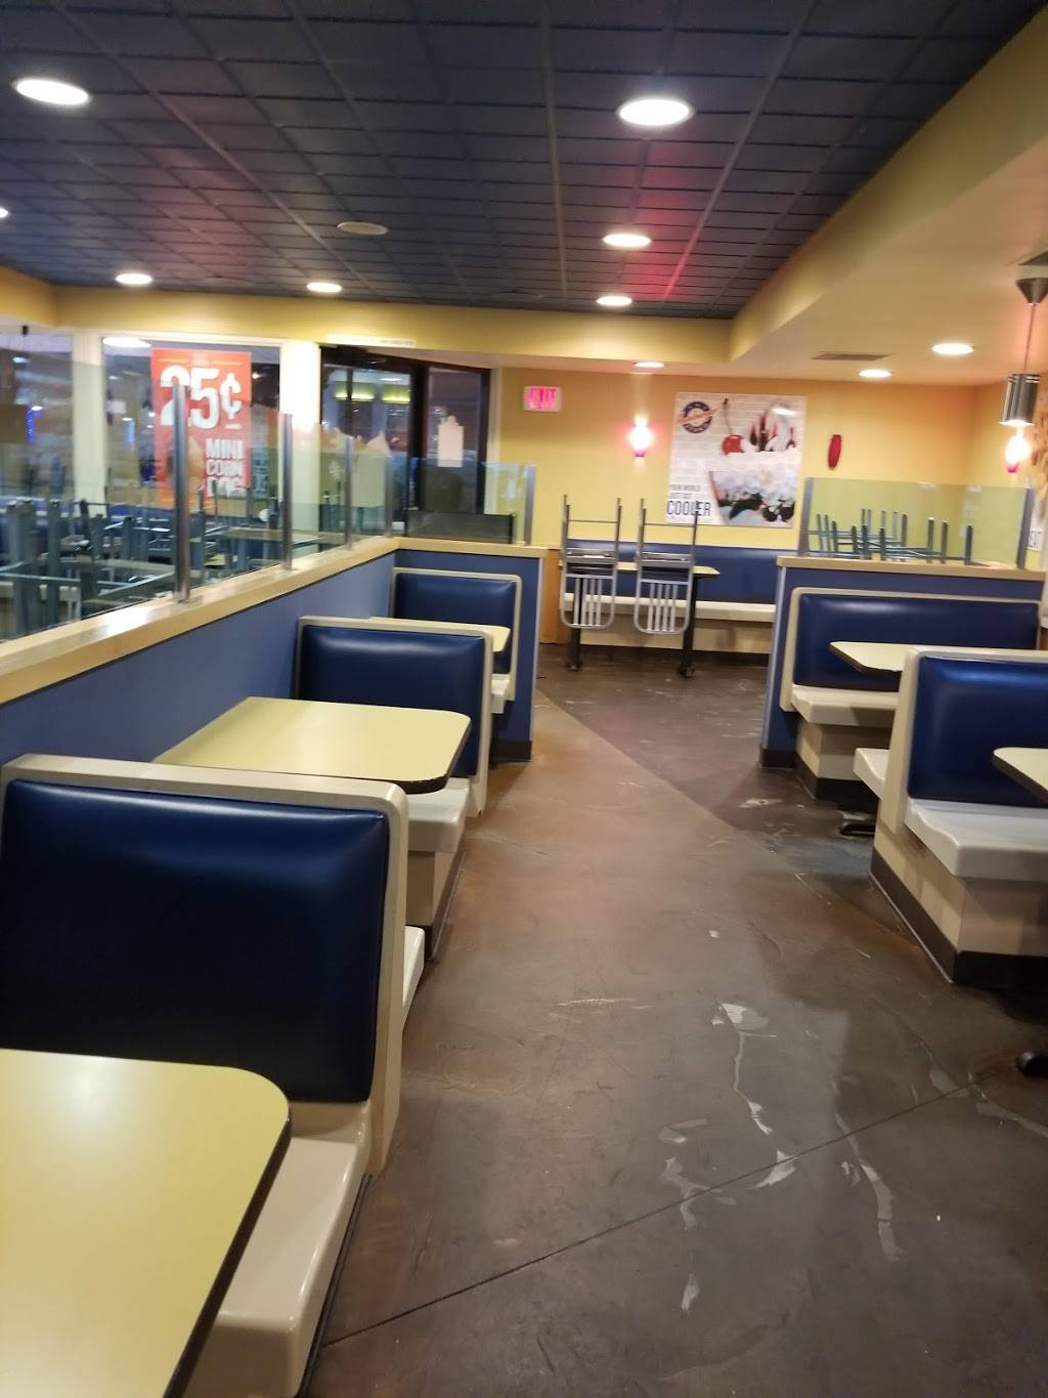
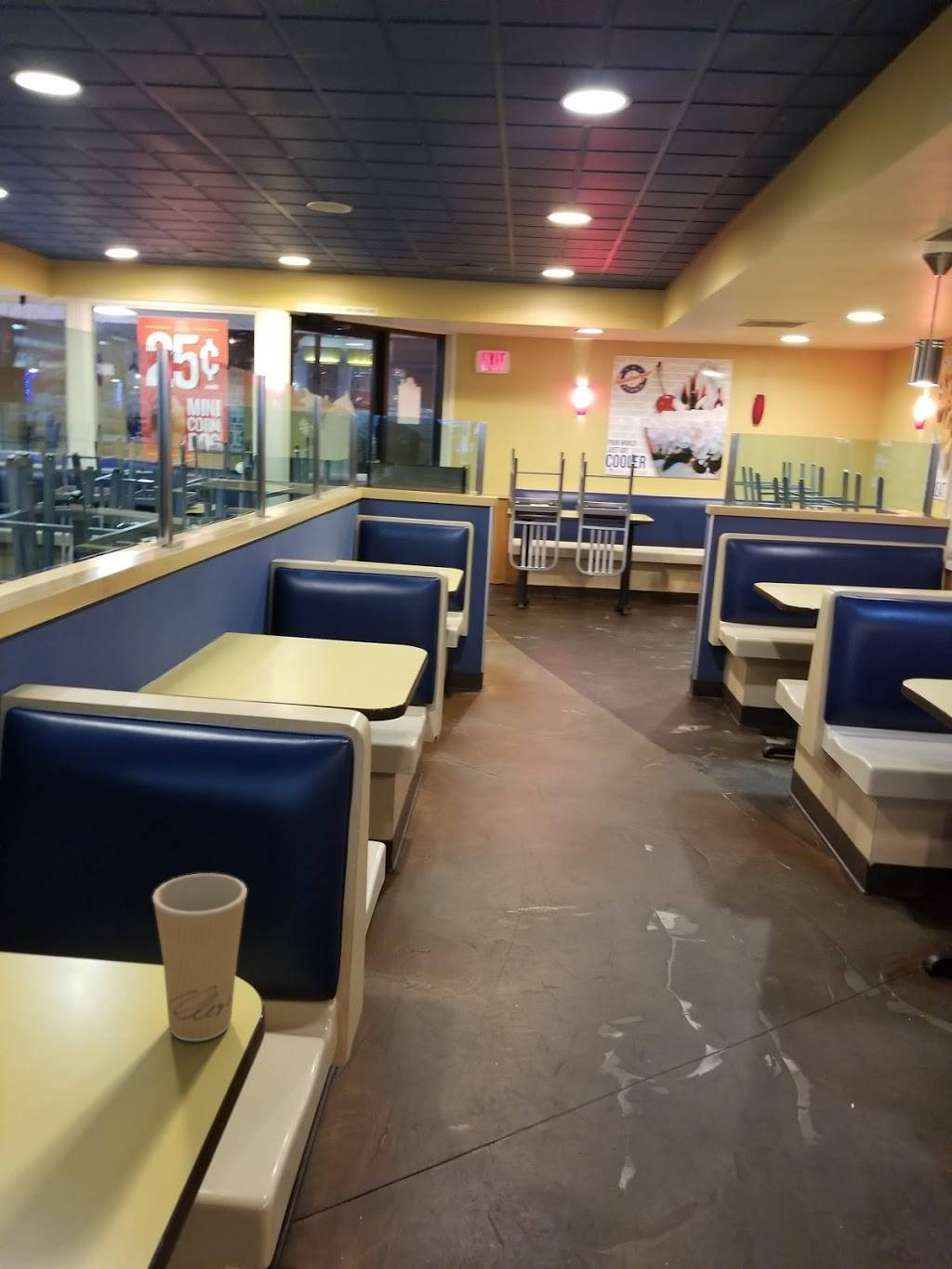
+ paper cup [152,873,248,1042]
